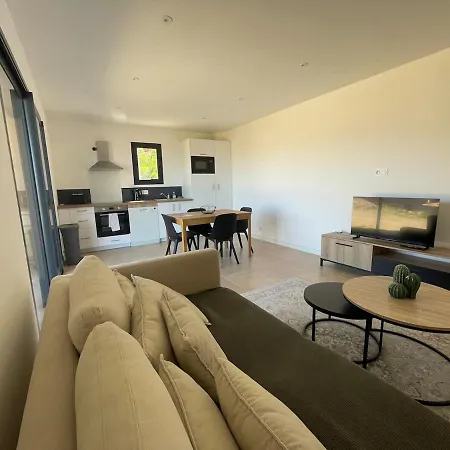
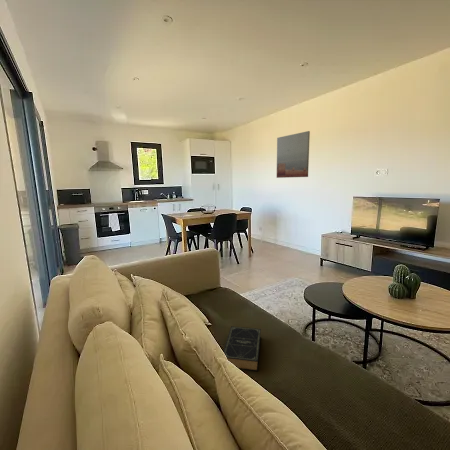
+ book [223,325,262,372]
+ wall art [276,130,311,179]
